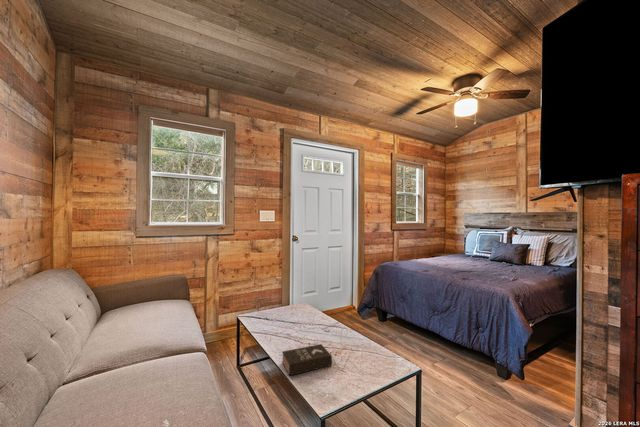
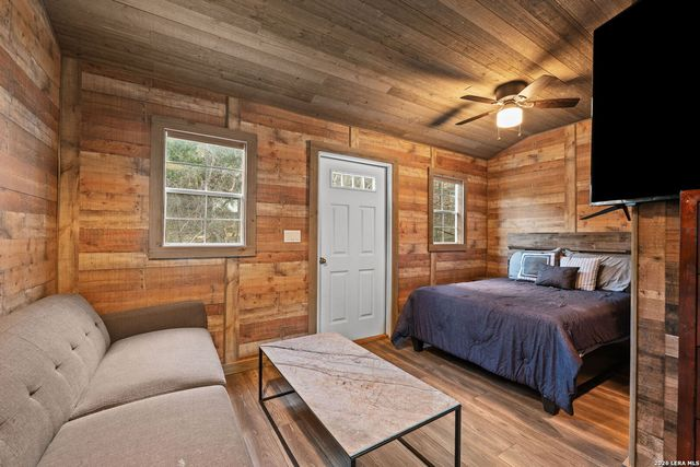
- book [281,343,333,377]
